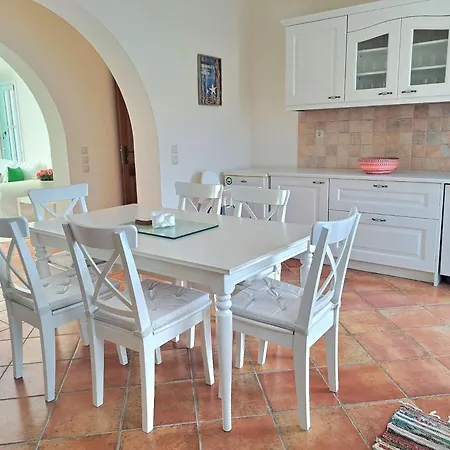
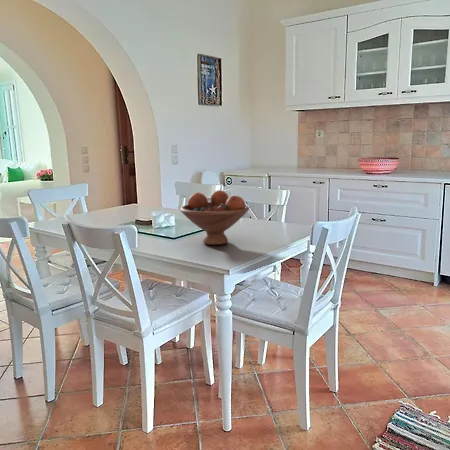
+ fruit bowl [179,189,250,246]
